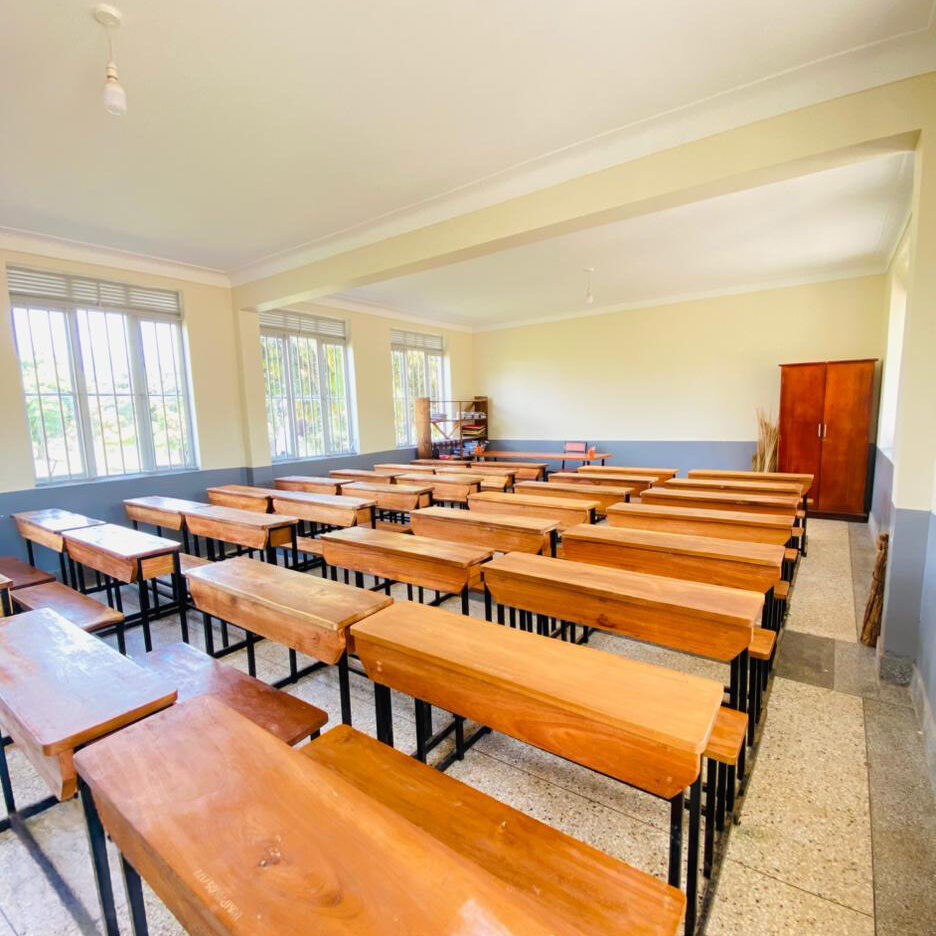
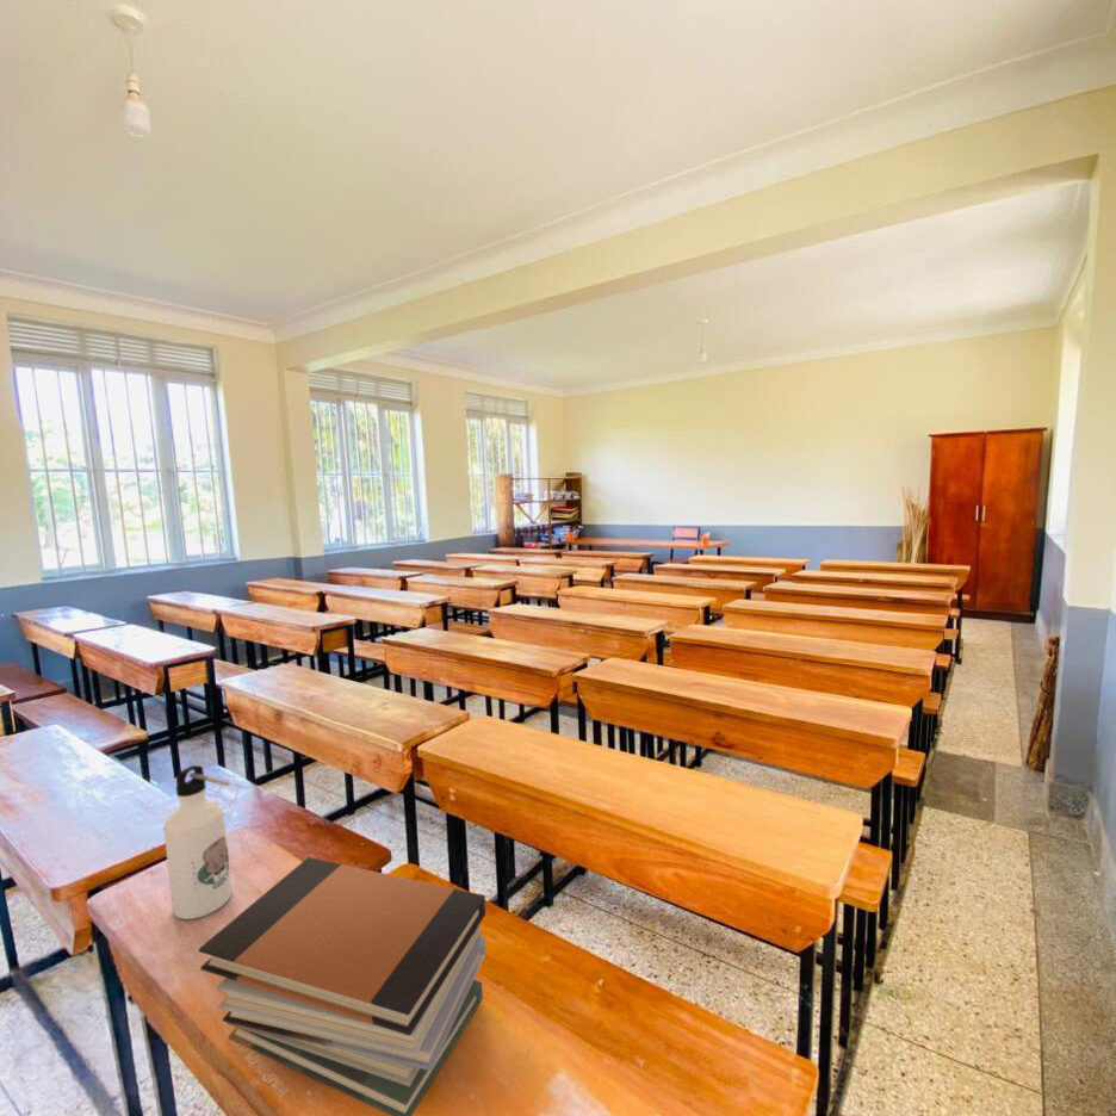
+ book stack [198,856,488,1116]
+ water bottle [163,764,240,920]
